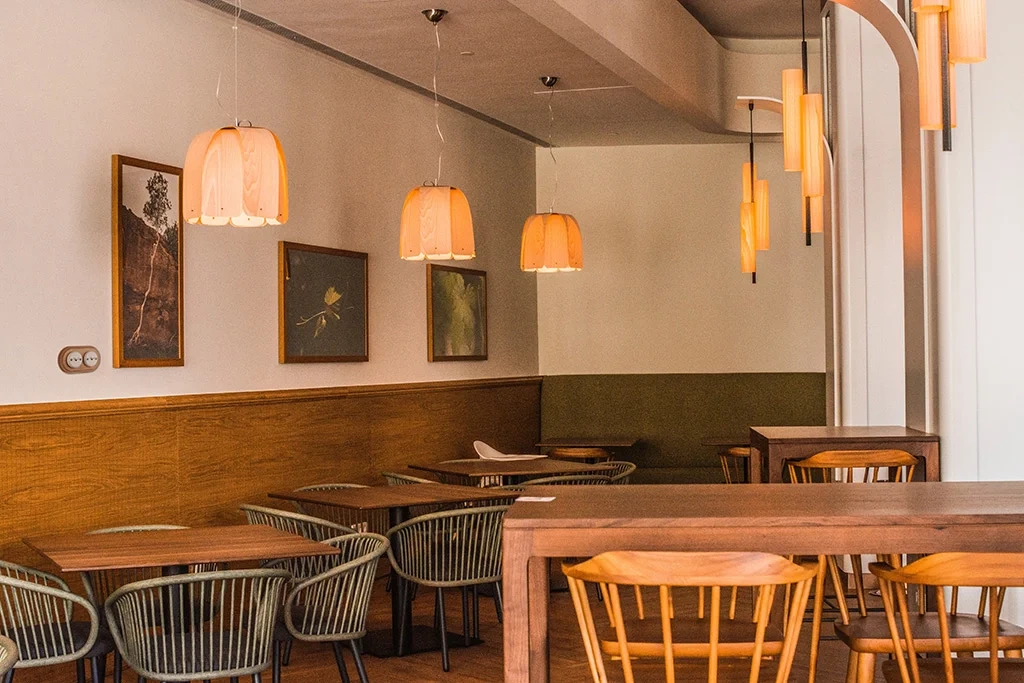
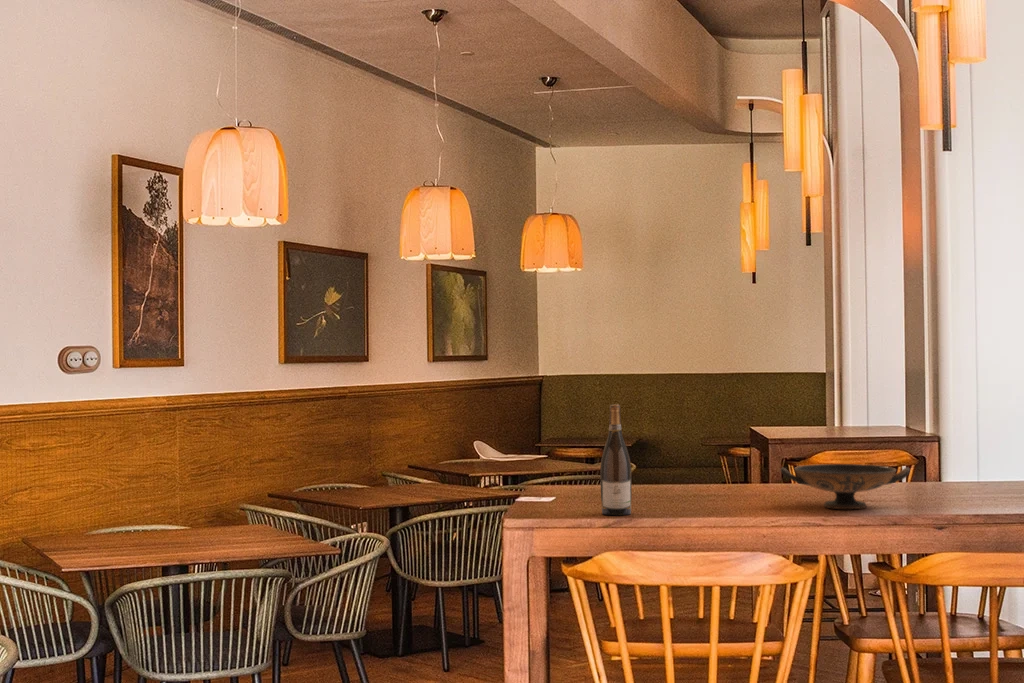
+ wine bottle [599,404,633,516]
+ decorative bowl [780,463,911,510]
